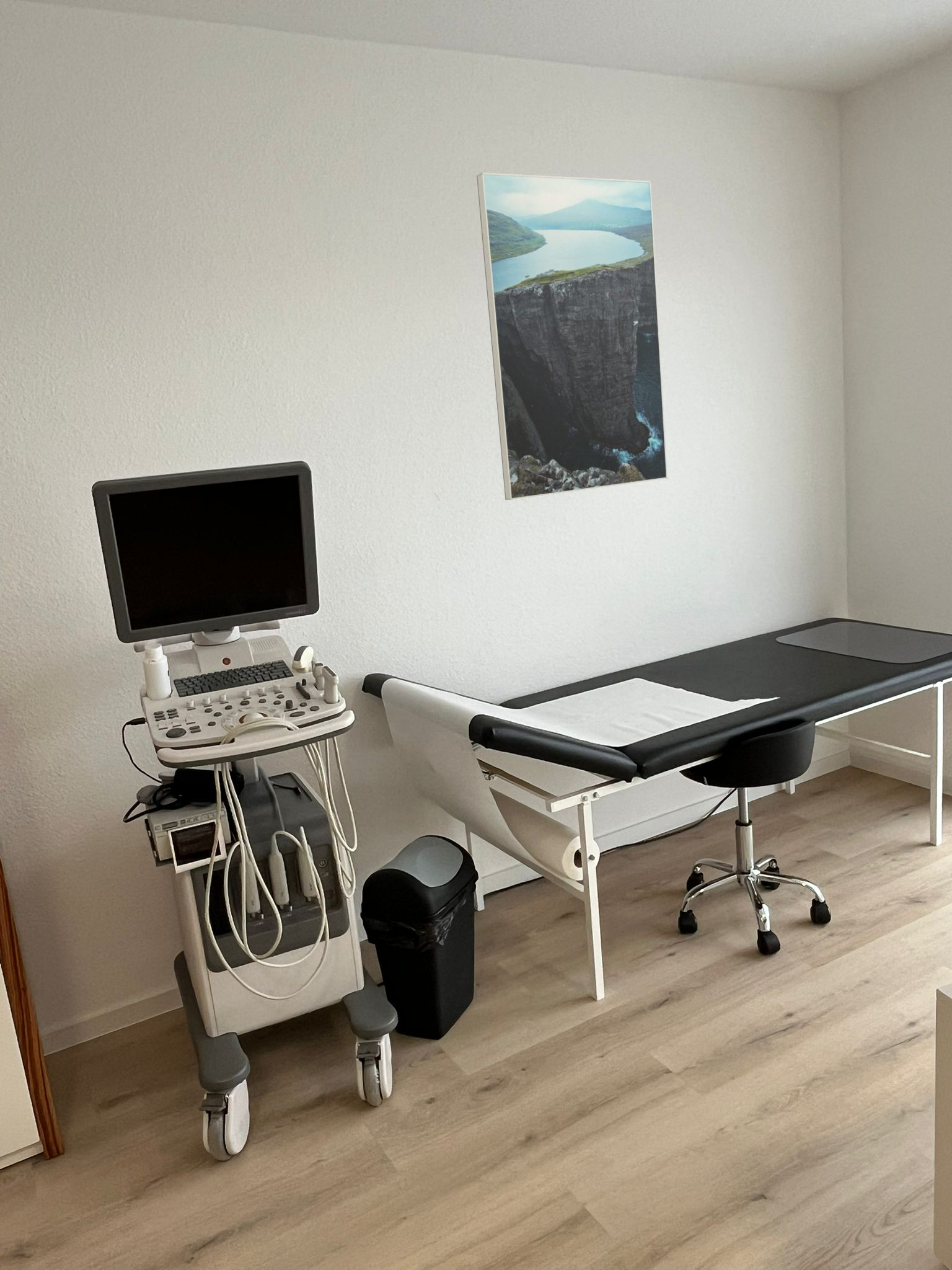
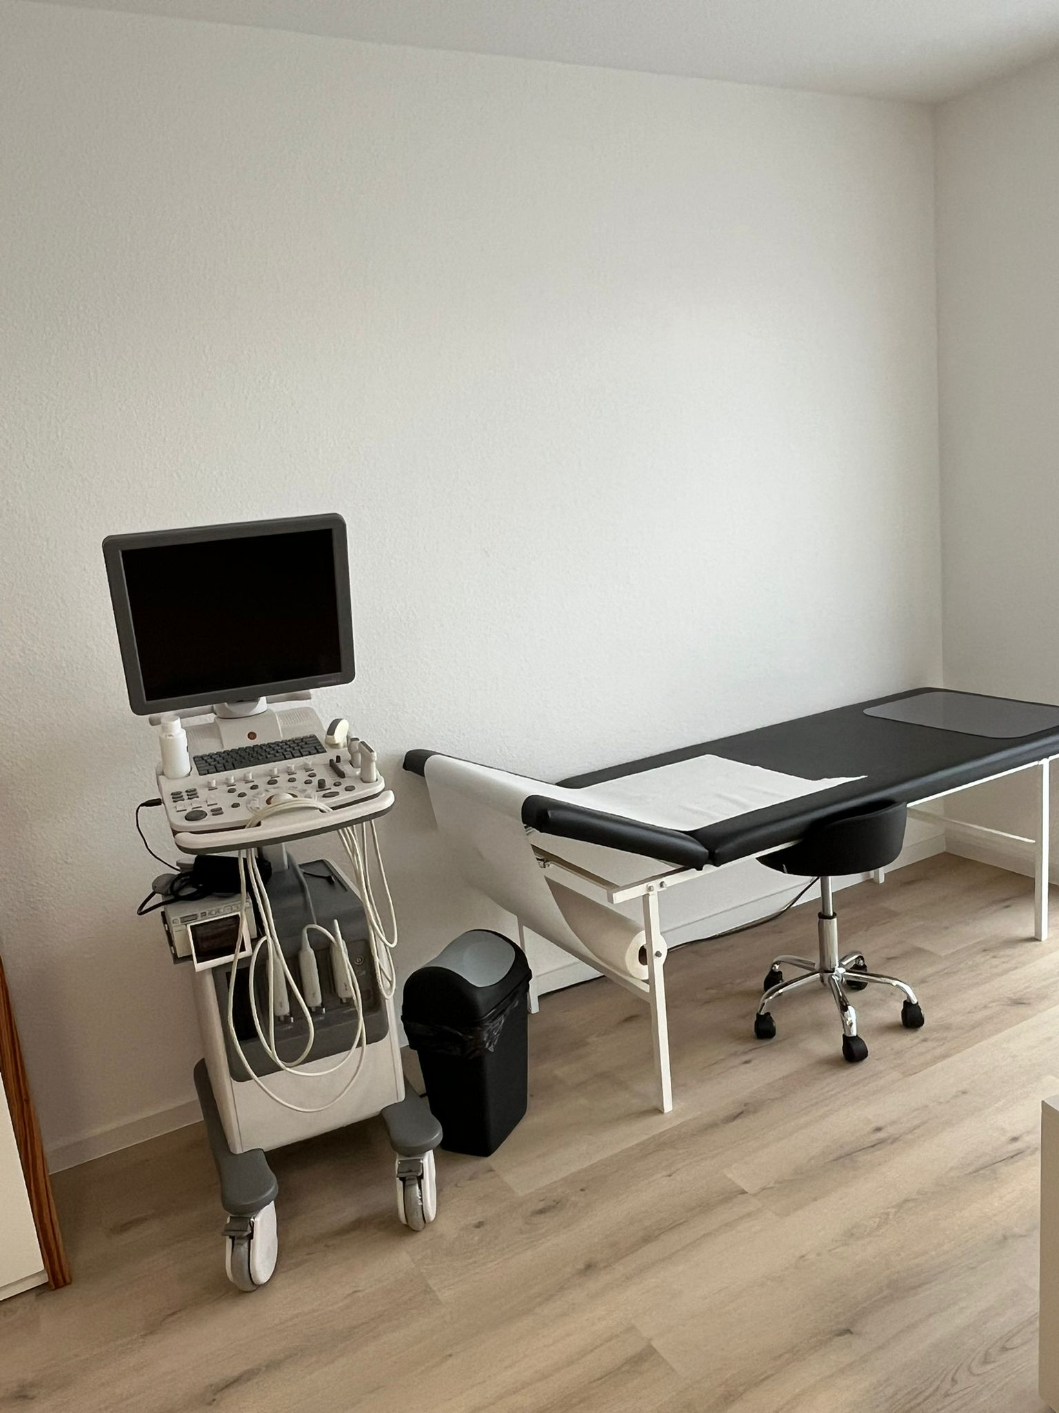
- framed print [476,172,668,500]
